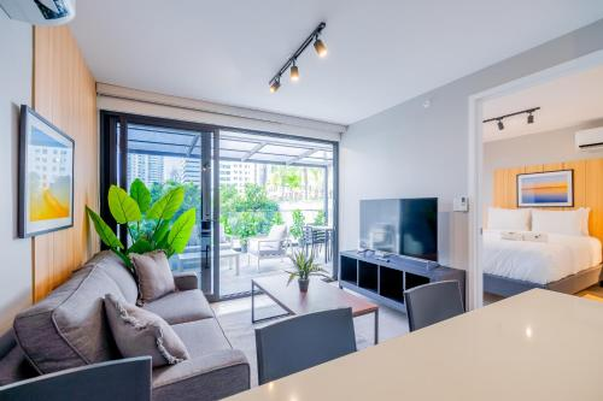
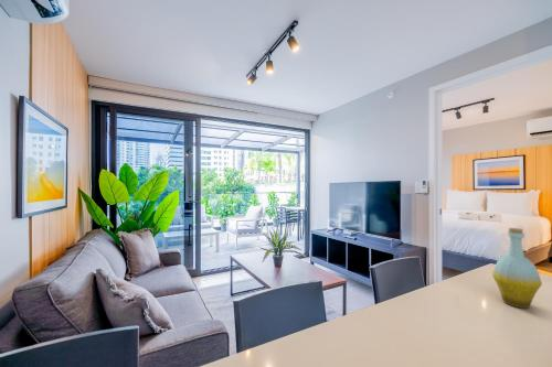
+ bottle [491,227,543,310]
